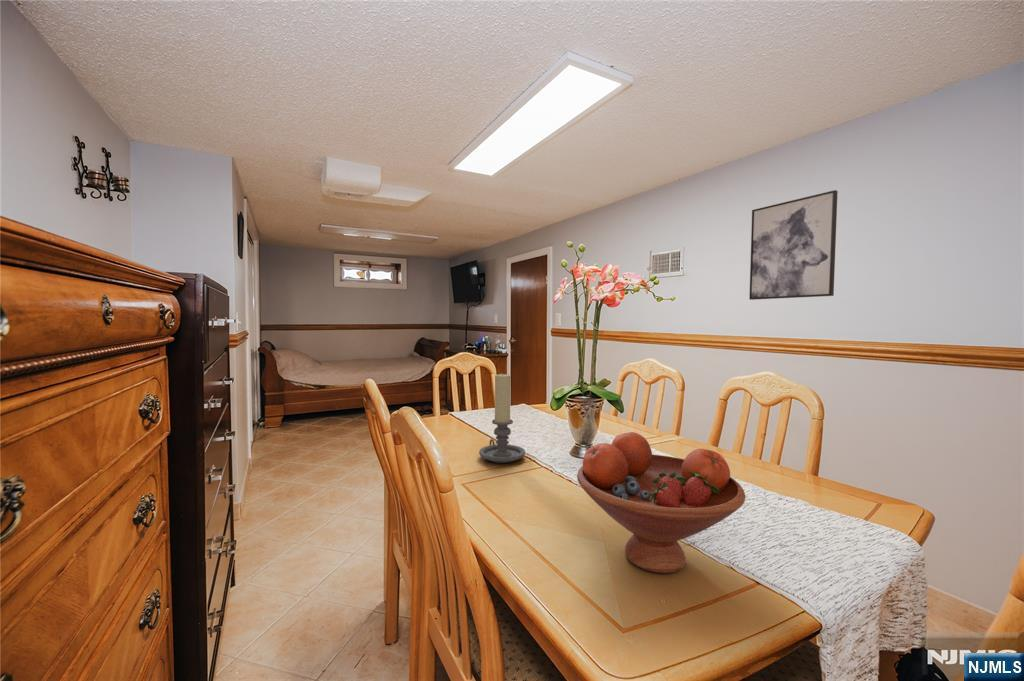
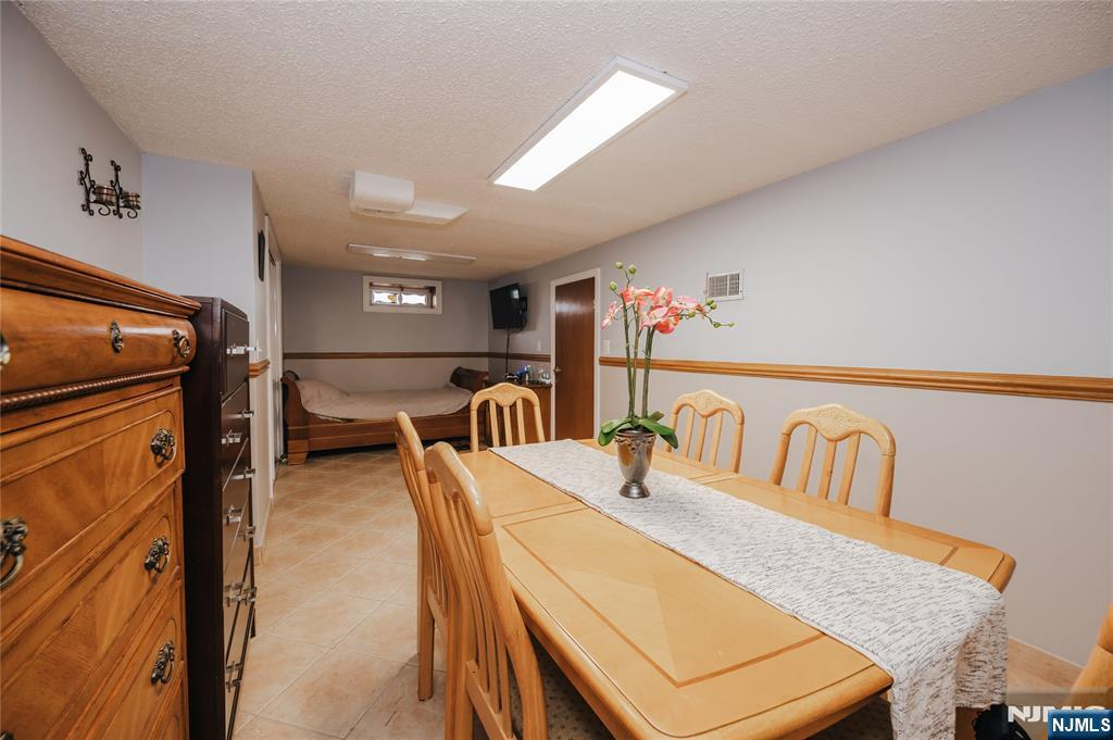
- wall art [748,189,839,301]
- candle holder [478,372,526,464]
- fruit bowl [576,431,746,574]
